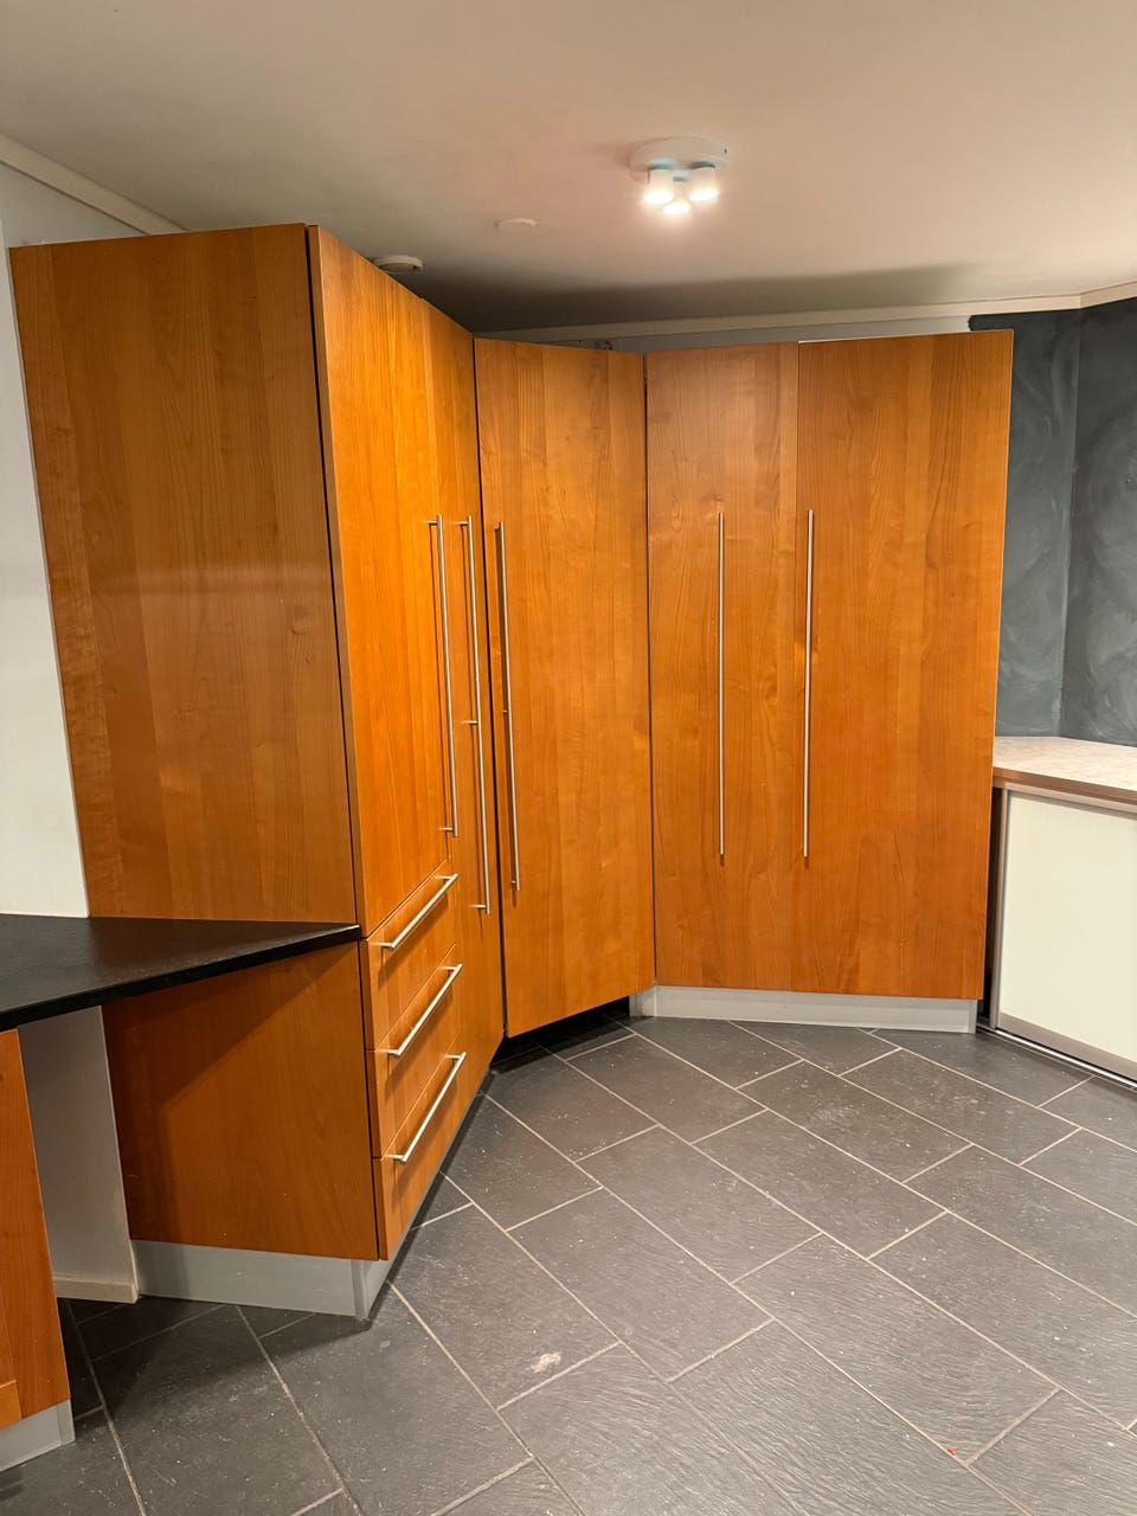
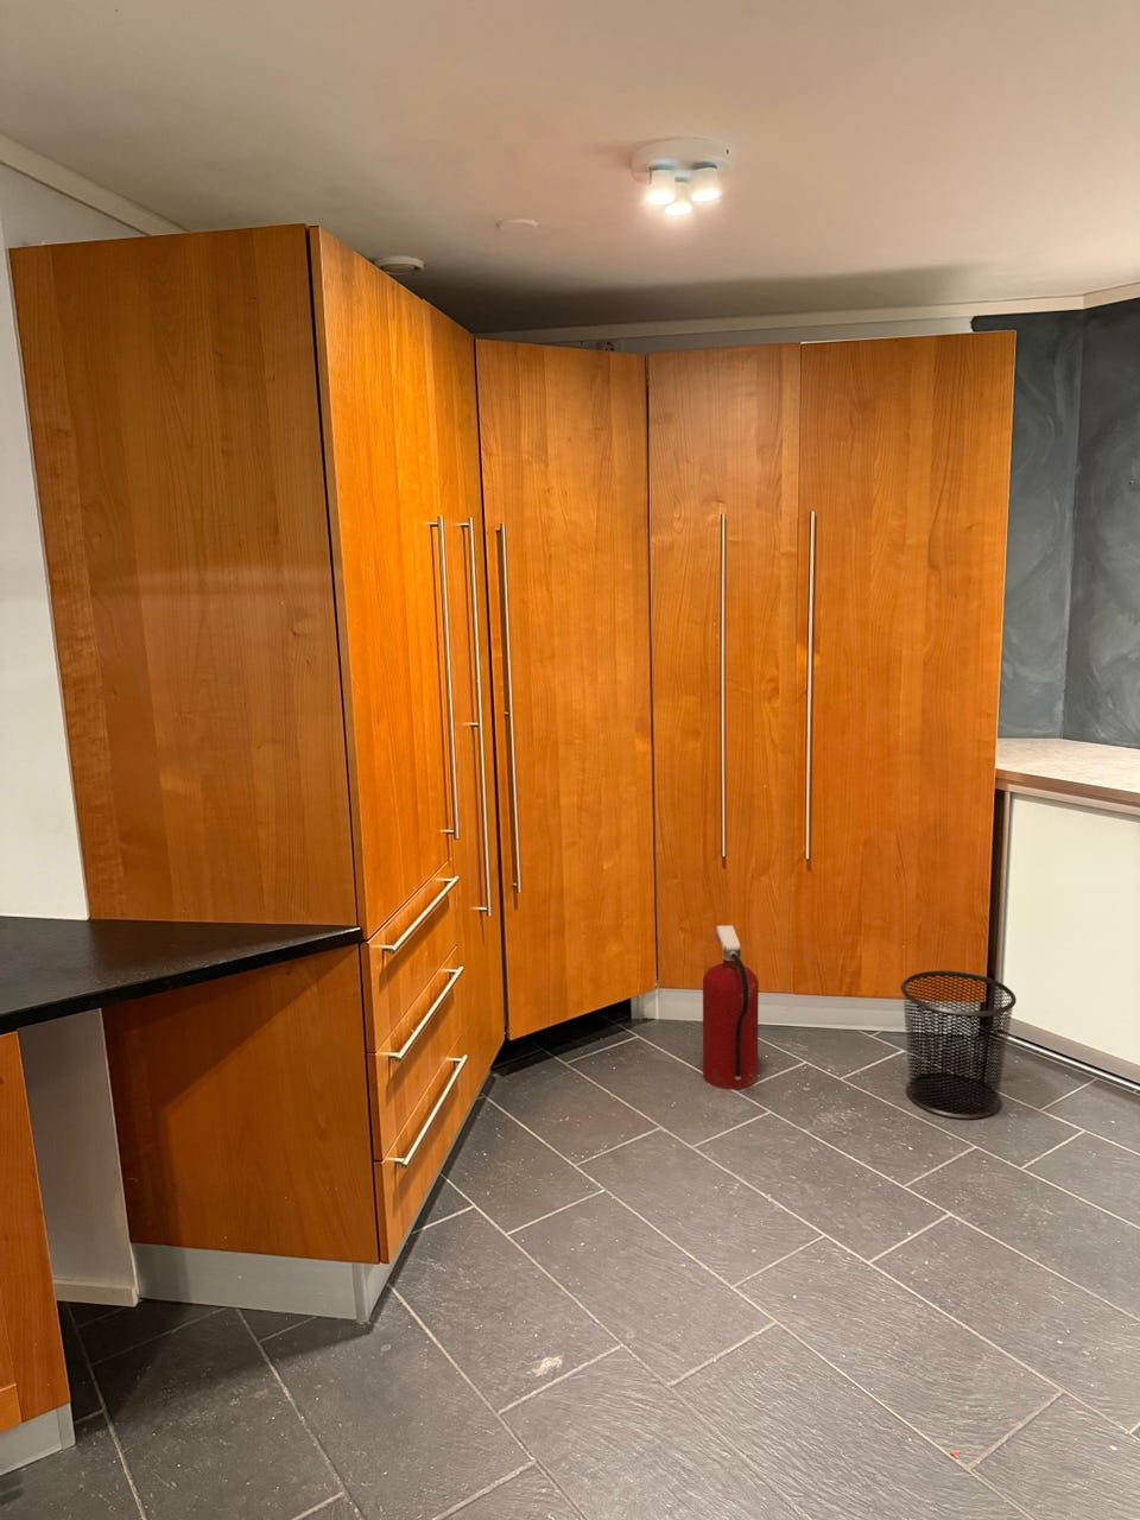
+ waste bin [901,969,1018,1121]
+ fire extinguisher [702,924,760,1092]
